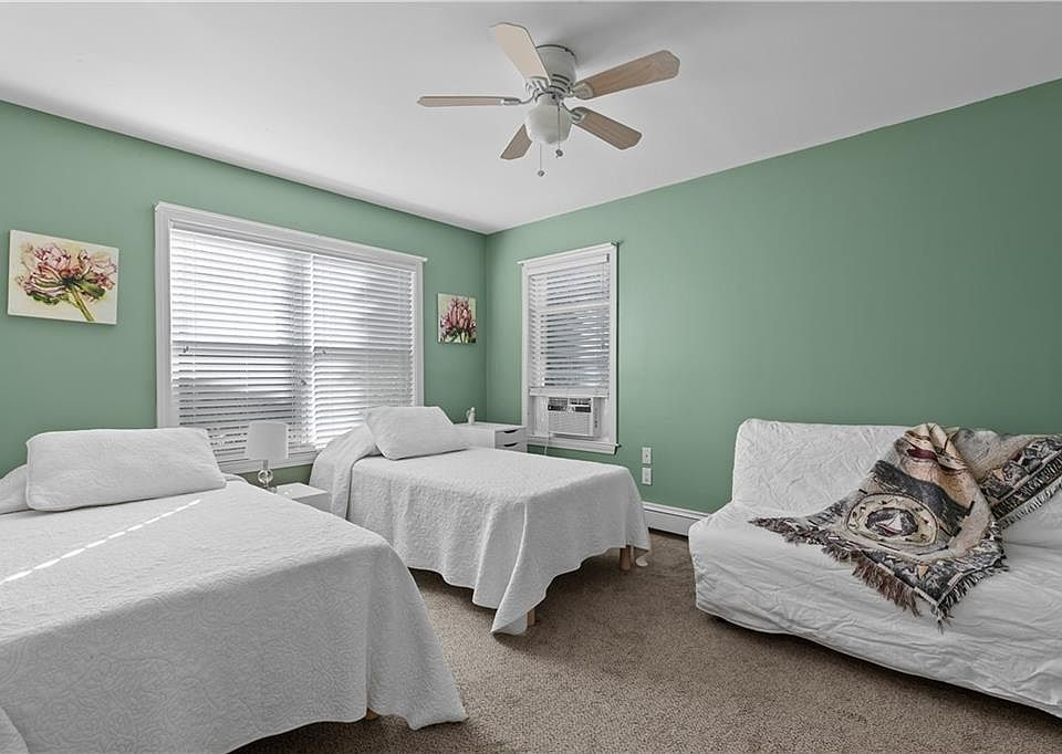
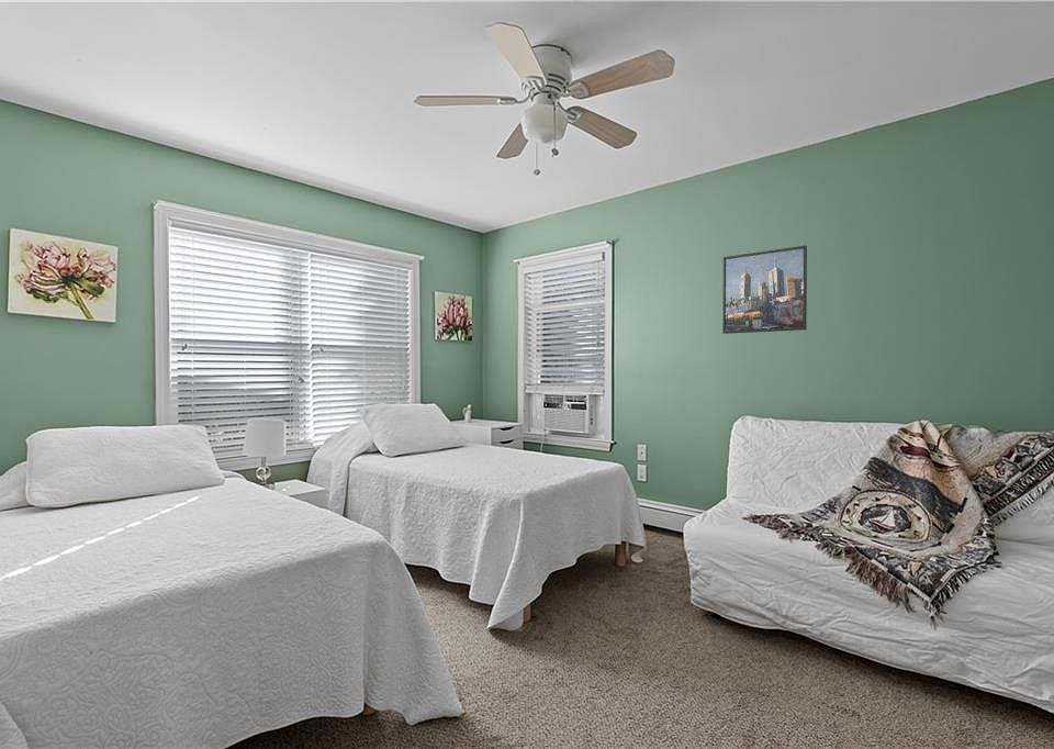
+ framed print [721,245,808,335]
